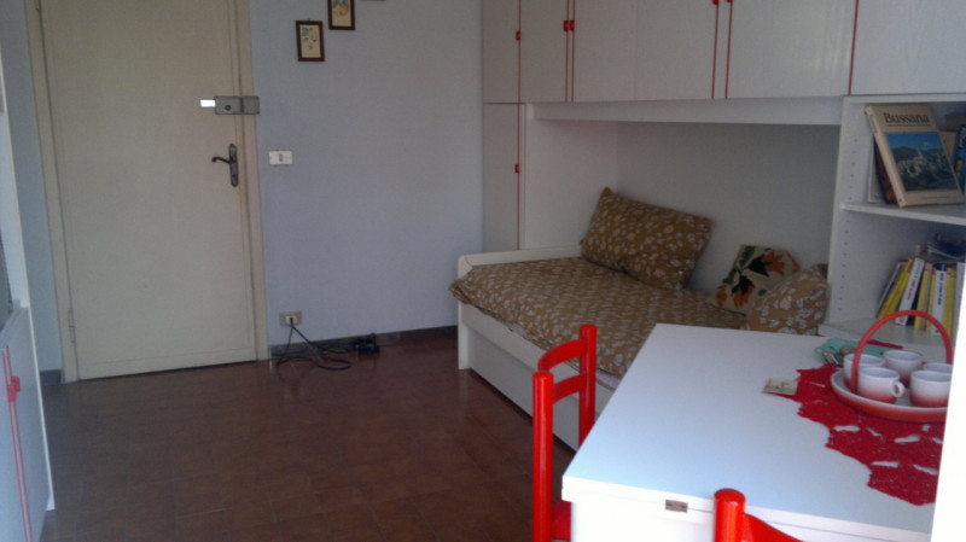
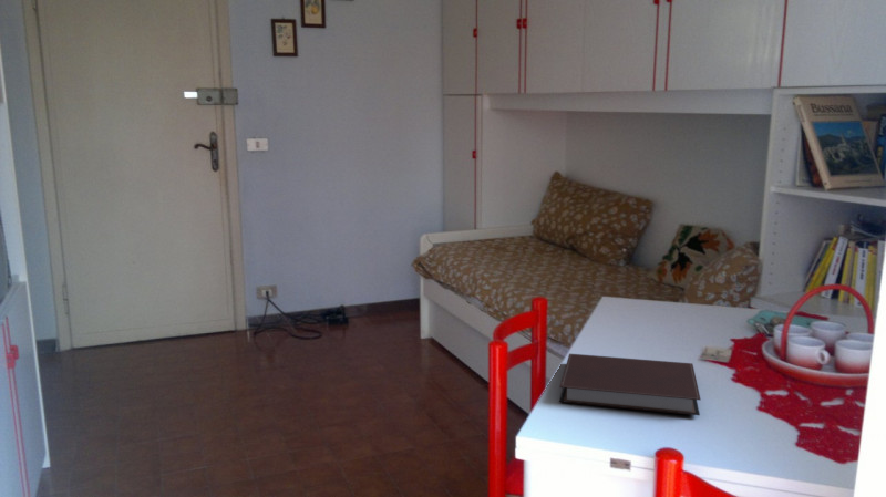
+ notebook [558,353,702,416]
